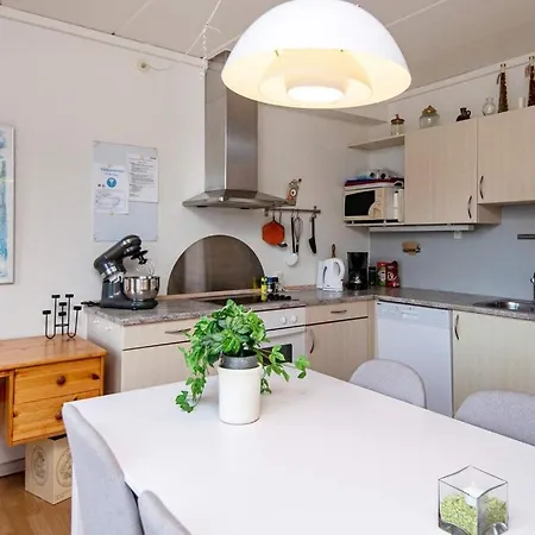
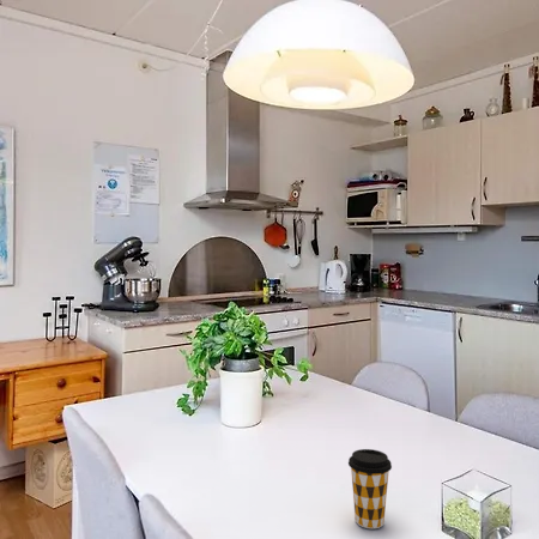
+ coffee cup [347,448,393,529]
